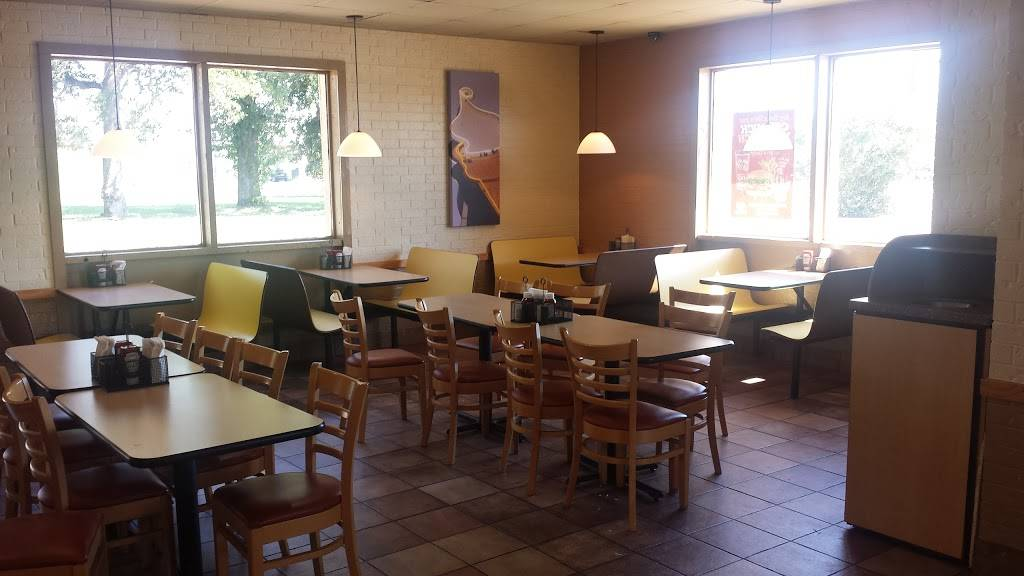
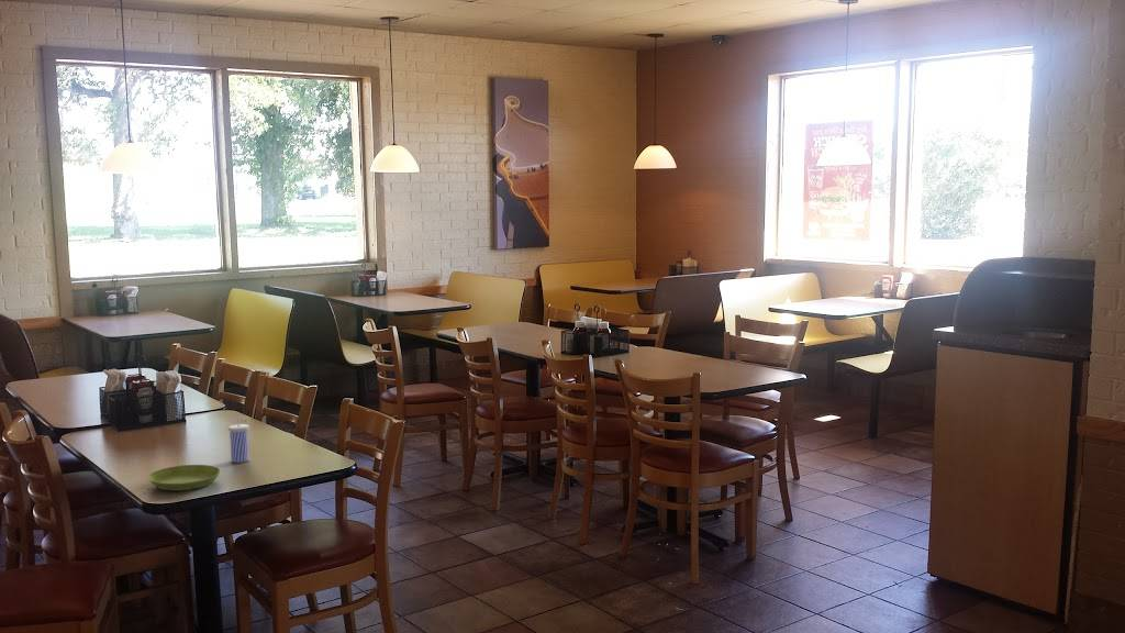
+ beverage cup [227,415,250,464]
+ saucer [147,464,222,492]
